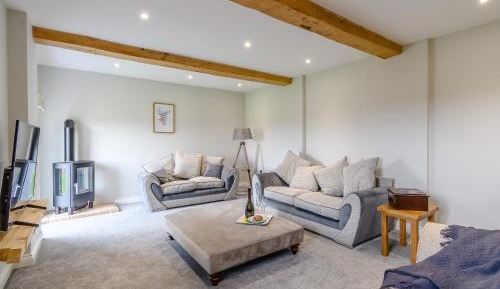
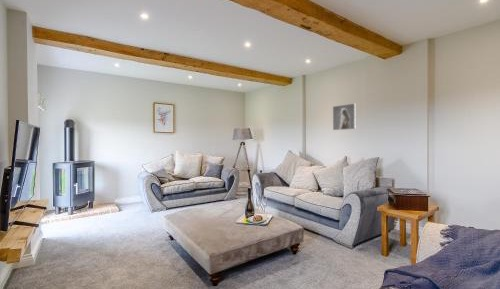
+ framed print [332,102,357,131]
